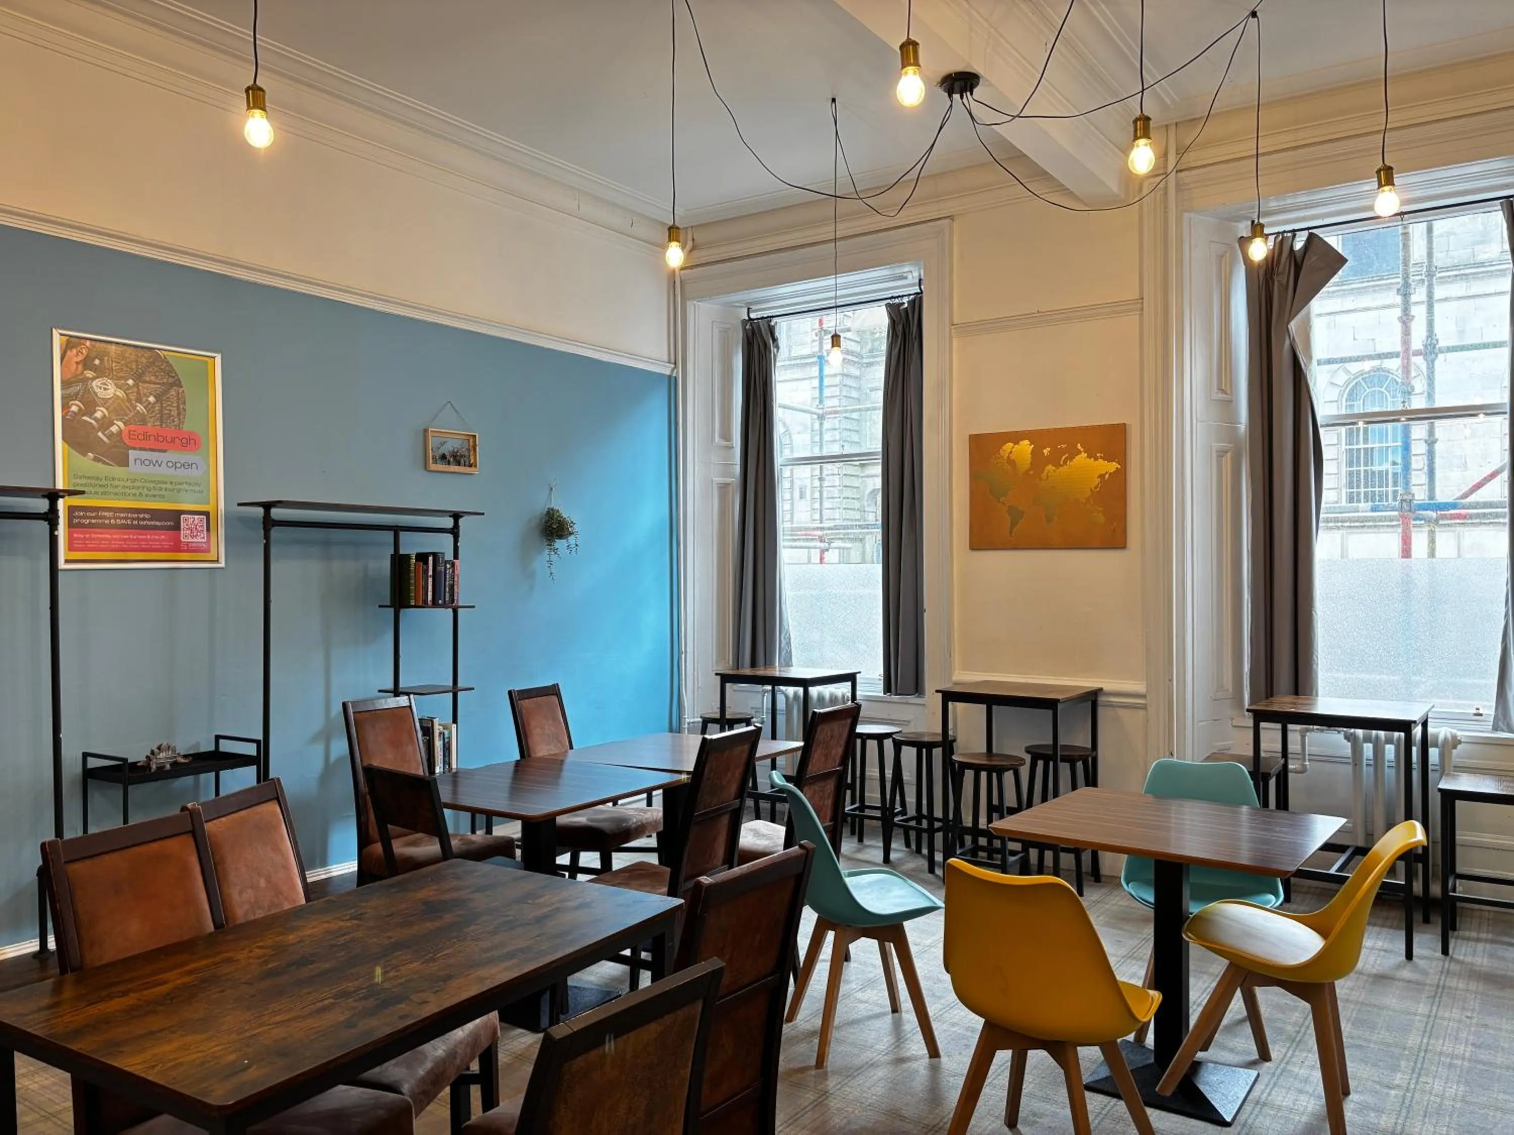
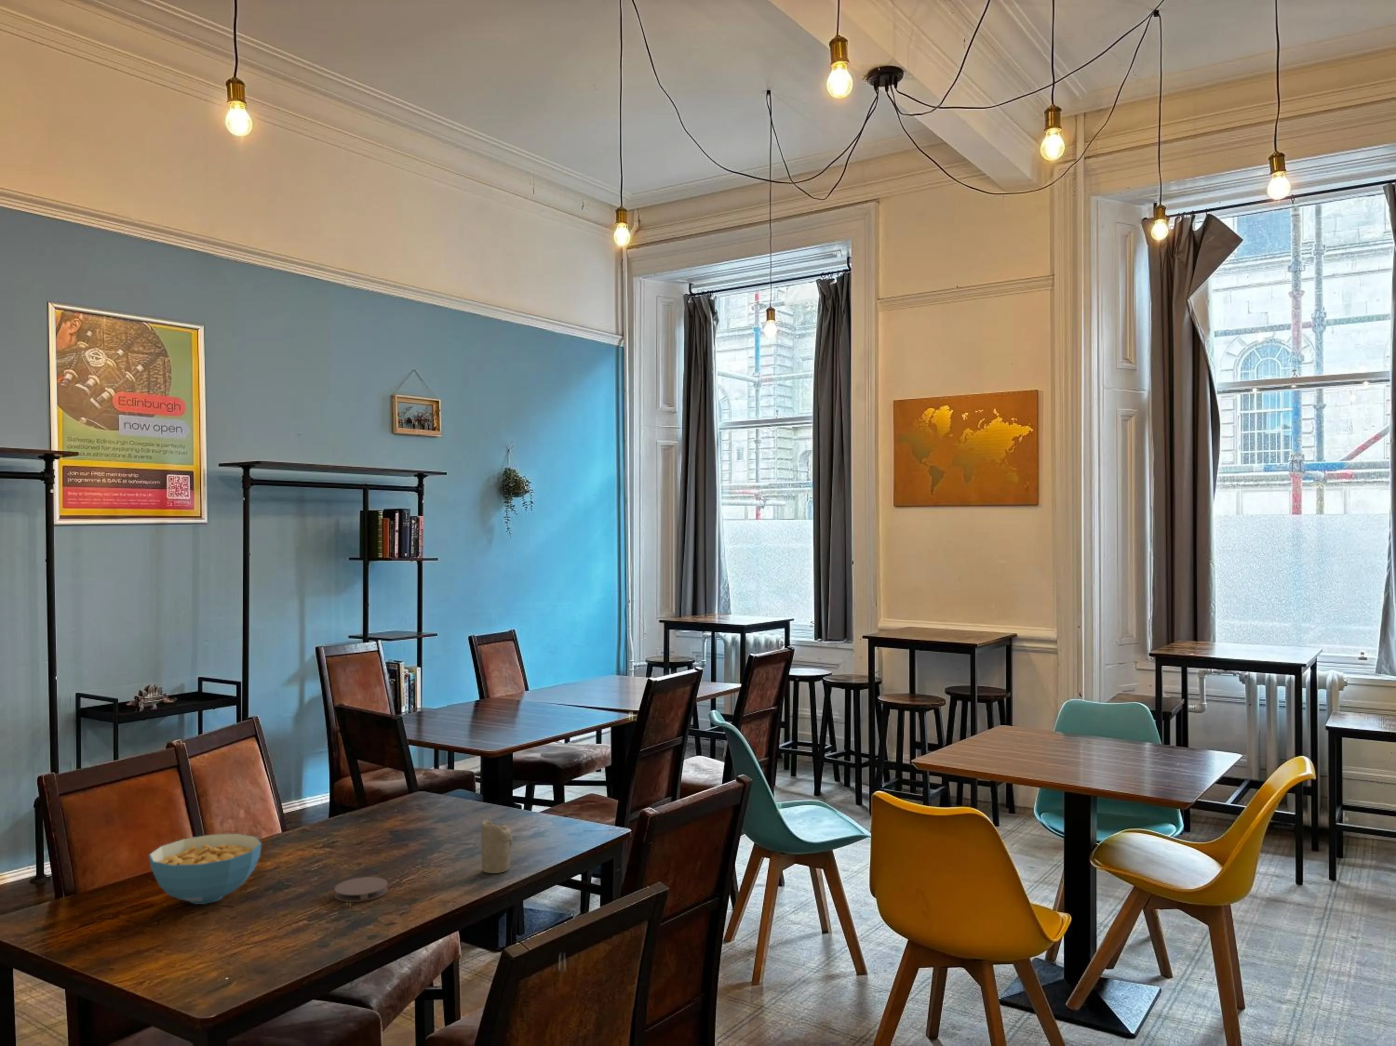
+ coaster [334,877,388,902]
+ candle [481,820,513,873]
+ cereal bowl [148,833,262,904]
